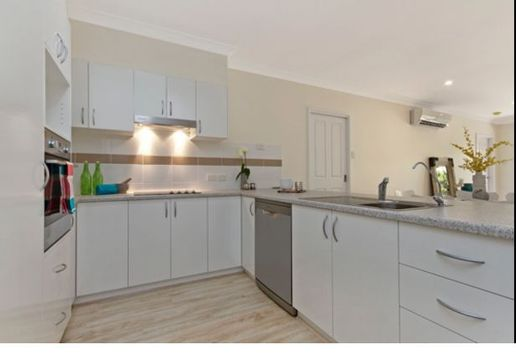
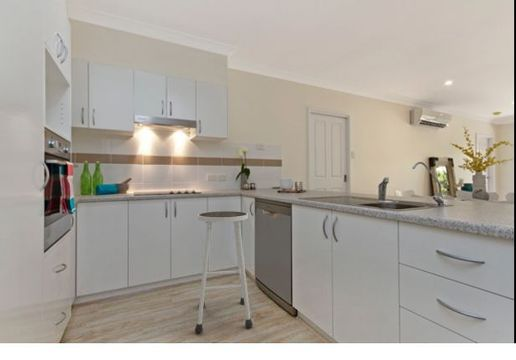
+ stool [194,210,254,334]
